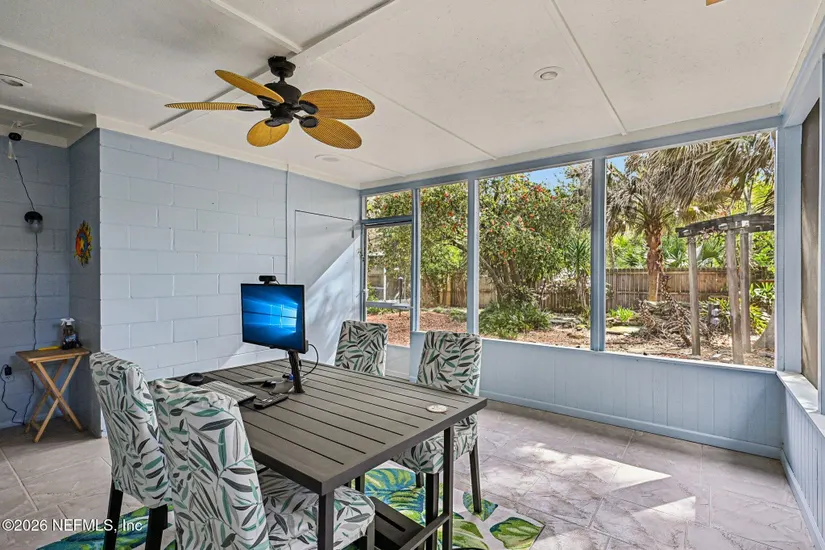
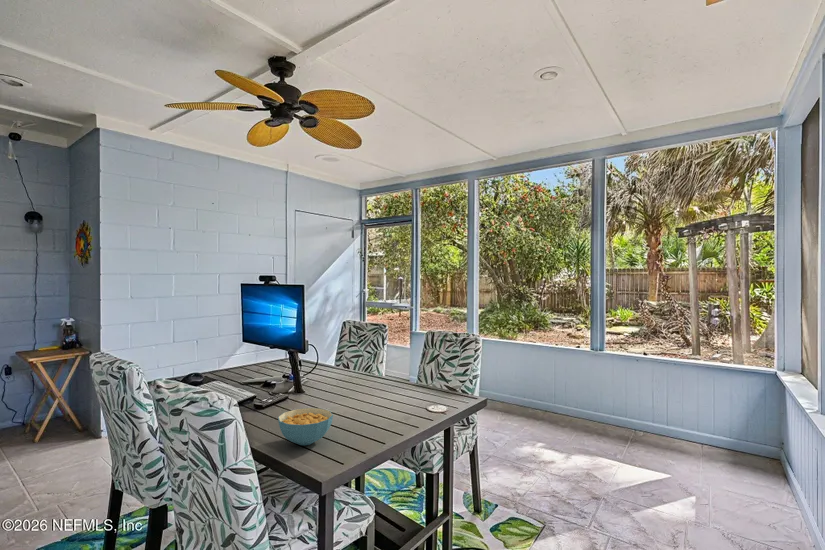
+ cereal bowl [277,407,334,446]
